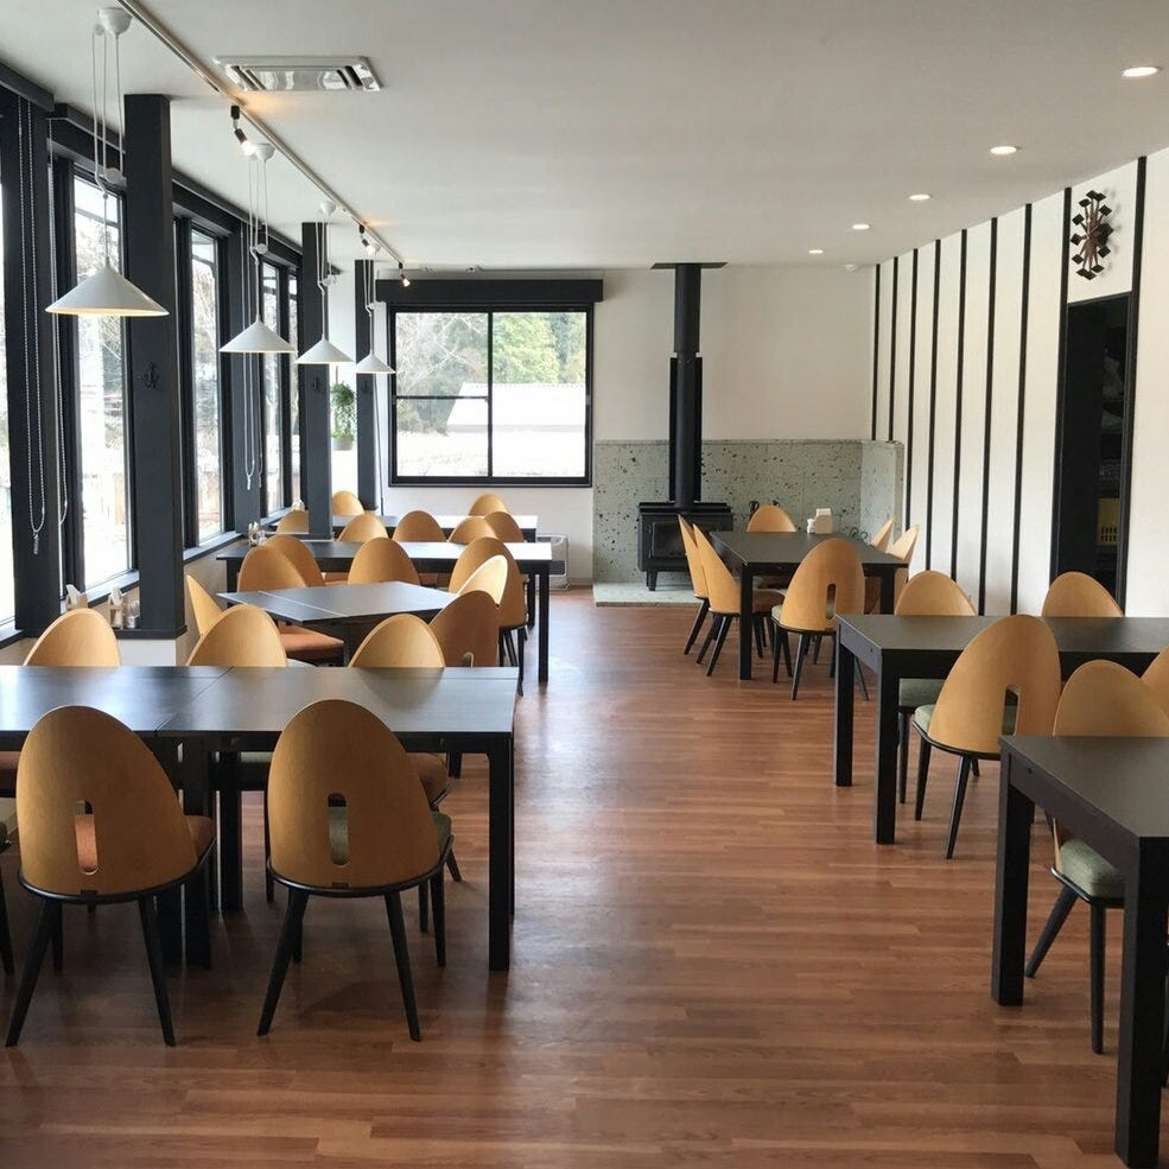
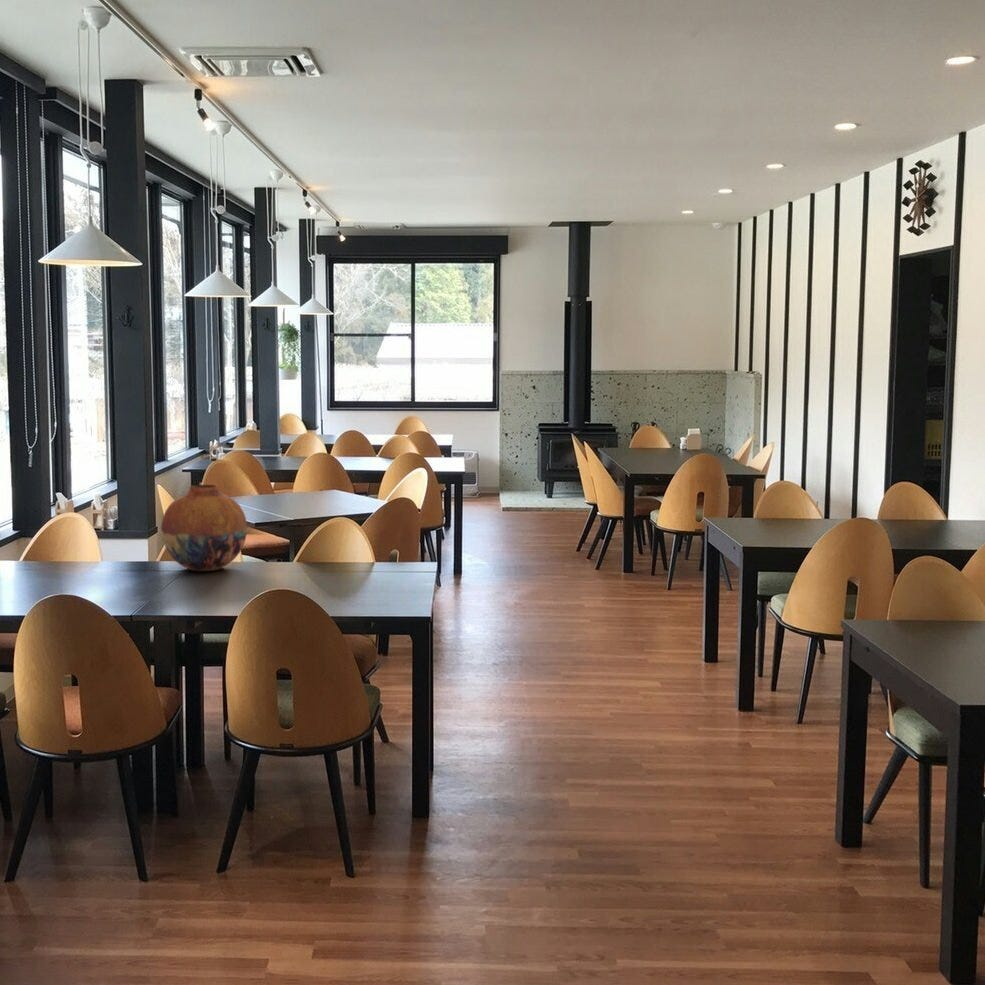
+ vase [160,484,248,572]
